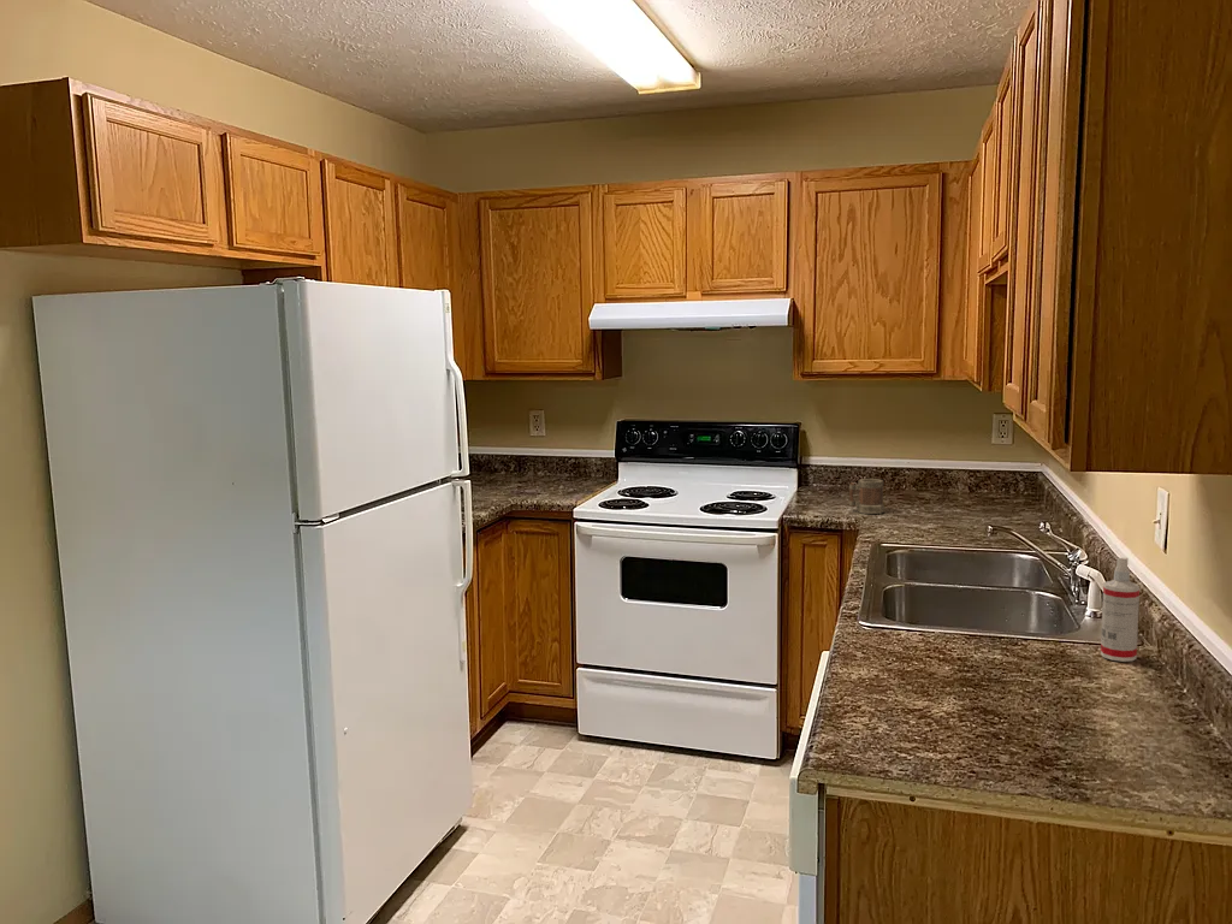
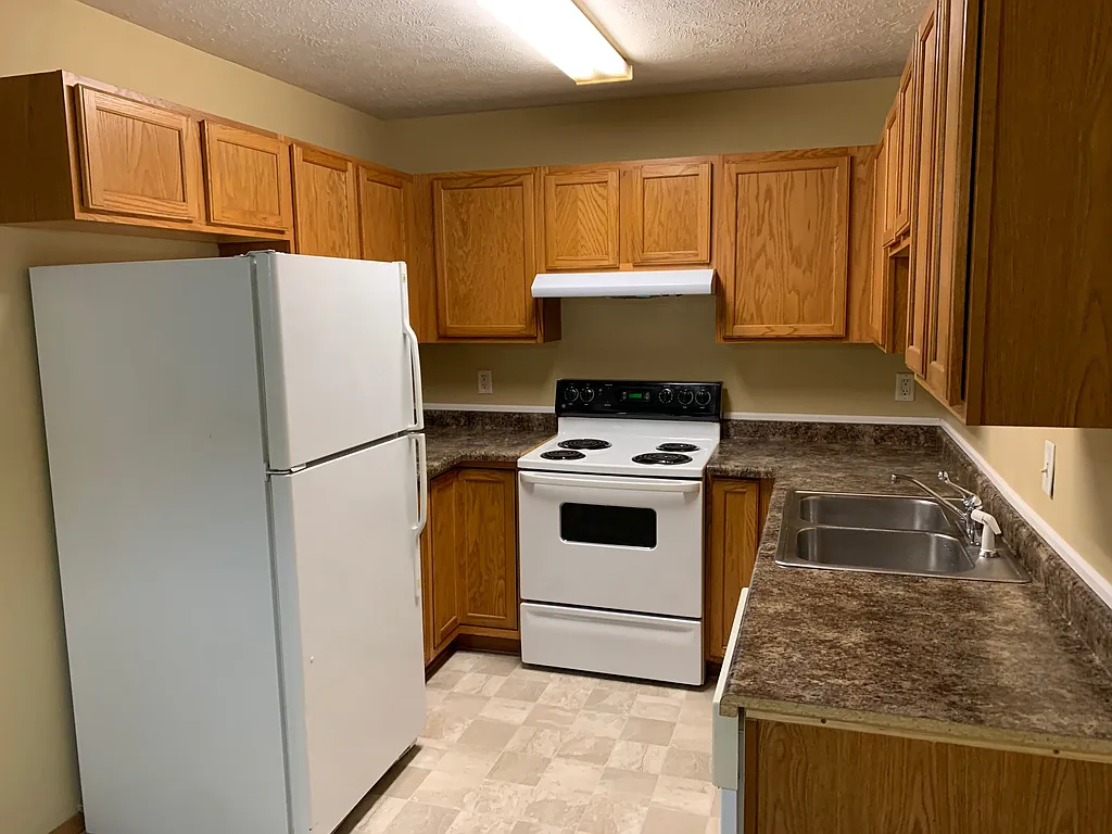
- spray bottle [1100,557,1141,663]
- mug [848,478,886,515]
